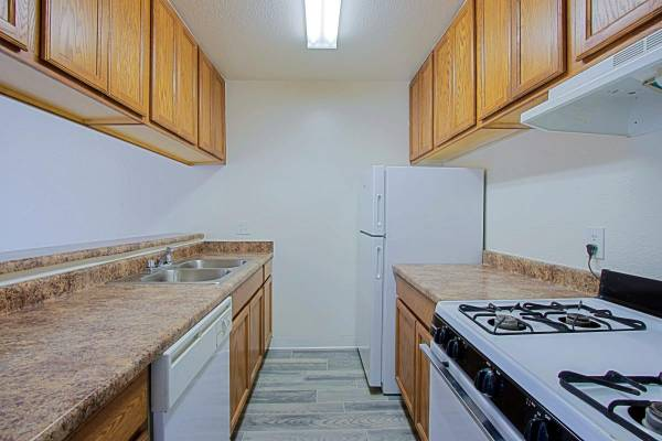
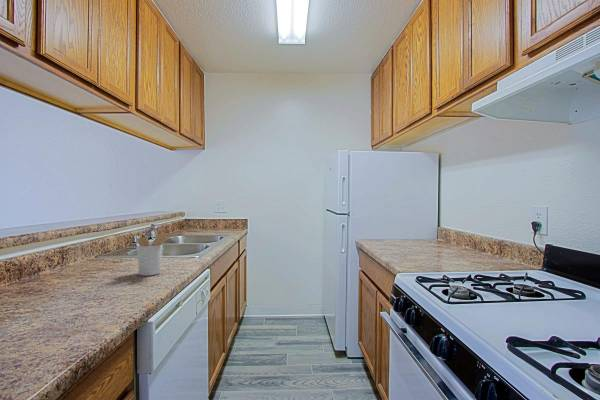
+ utensil holder [136,228,174,277]
